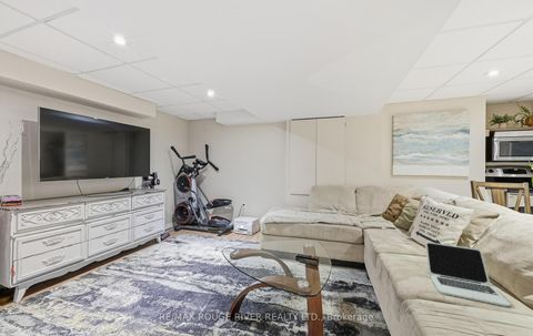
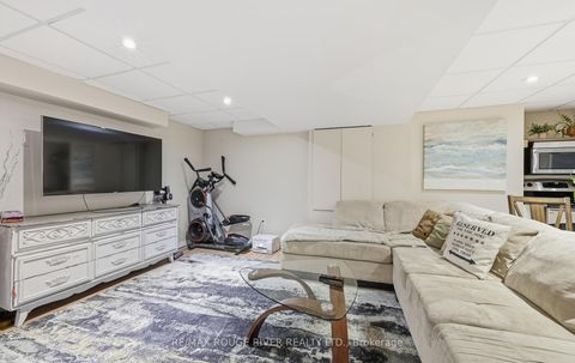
- laptop [424,242,512,307]
